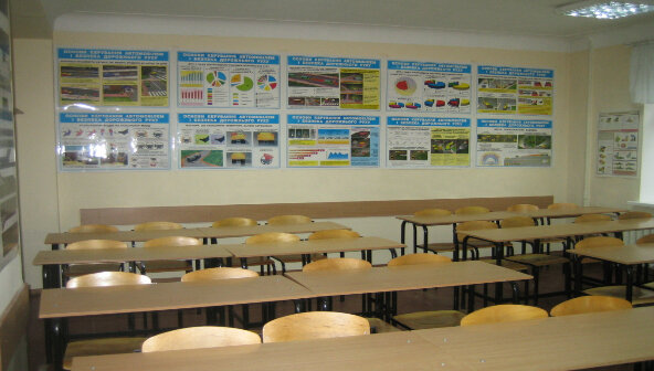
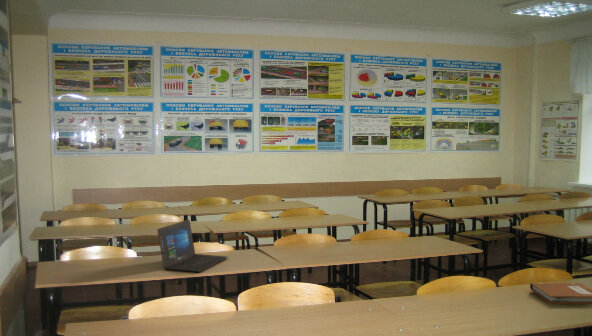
+ laptop [156,219,229,273]
+ notebook [529,282,592,305]
